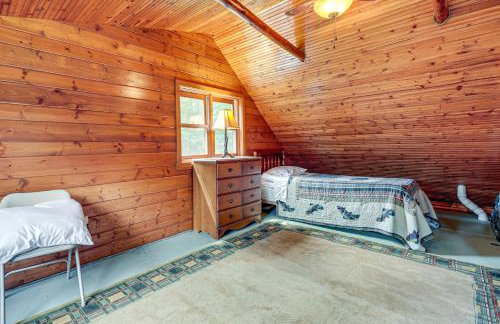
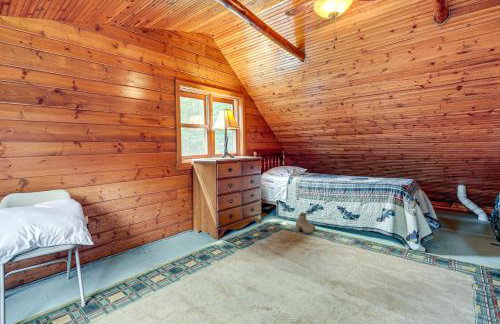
+ boots [295,212,316,234]
